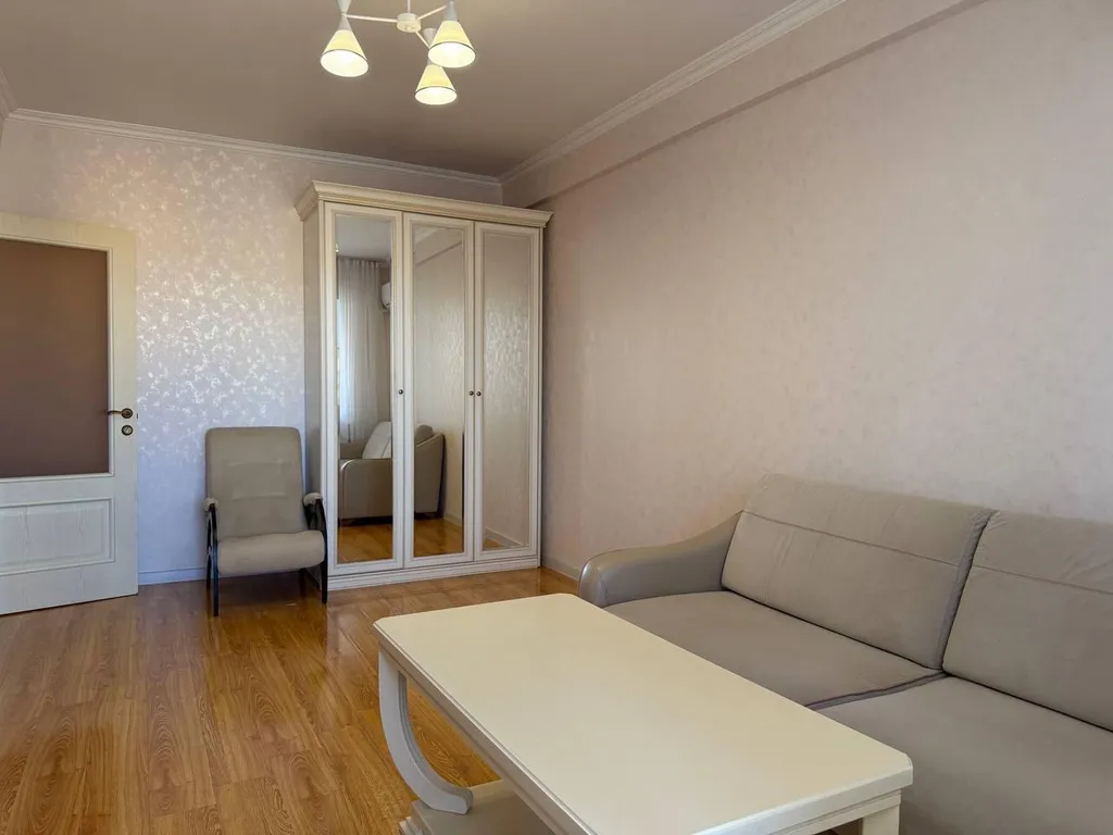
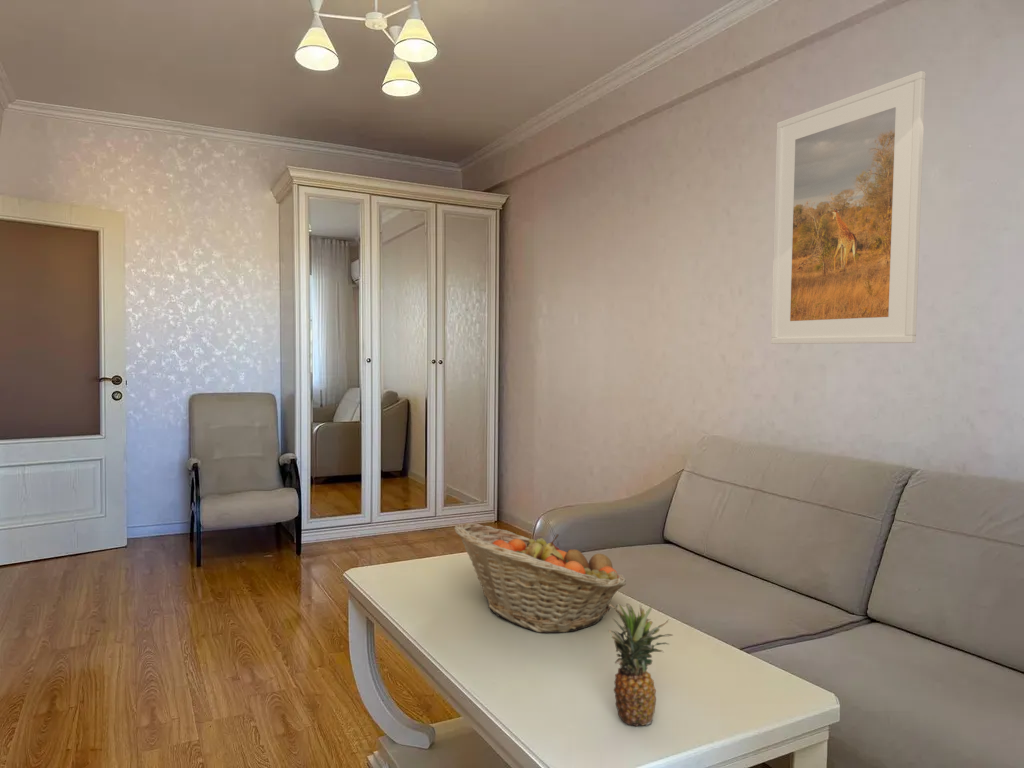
+ fruit [608,602,674,727]
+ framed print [770,70,927,345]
+ fruit basket [453,522,627,634]
